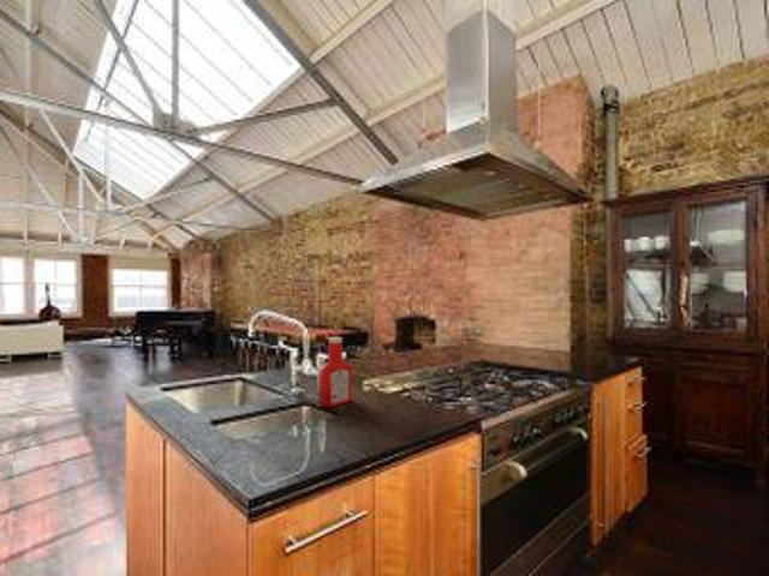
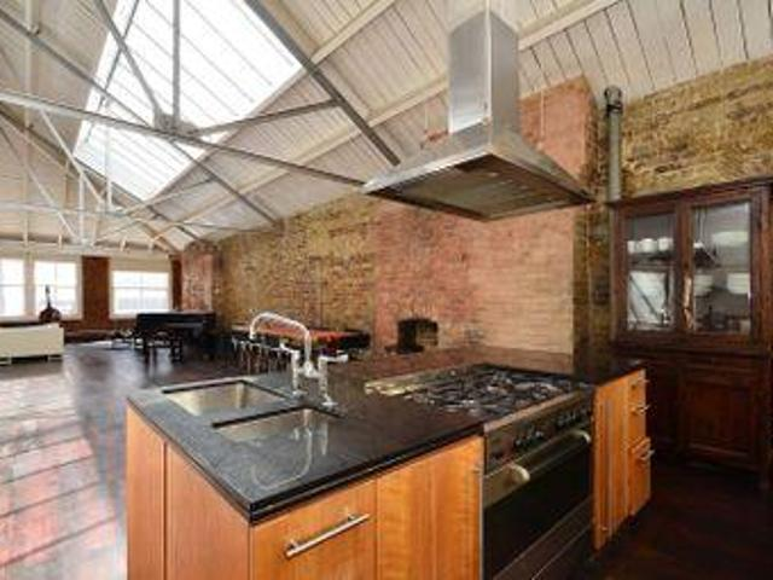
- soap bottle [317,336,353,408]
